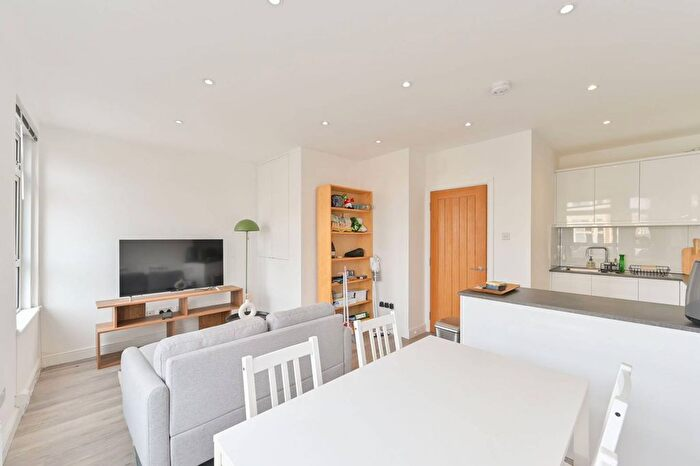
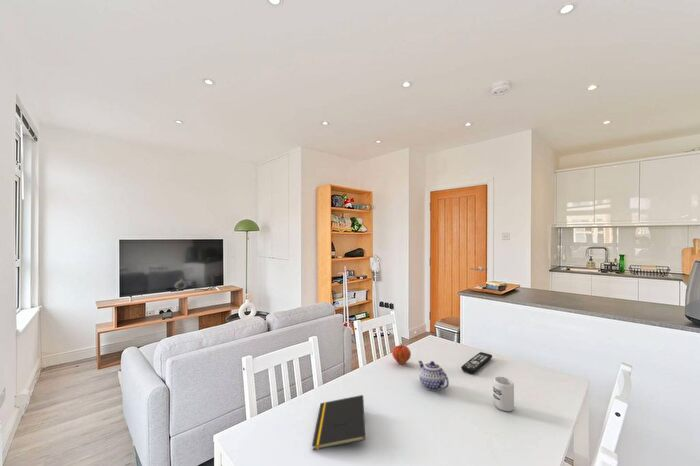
+ remote control [460,351,493,375]
+ teapot [417,359,450,392]
+ notepad [311,394,366,451]
+ cup [492,376,515,412]
+ fruit [391,342,412,365]
